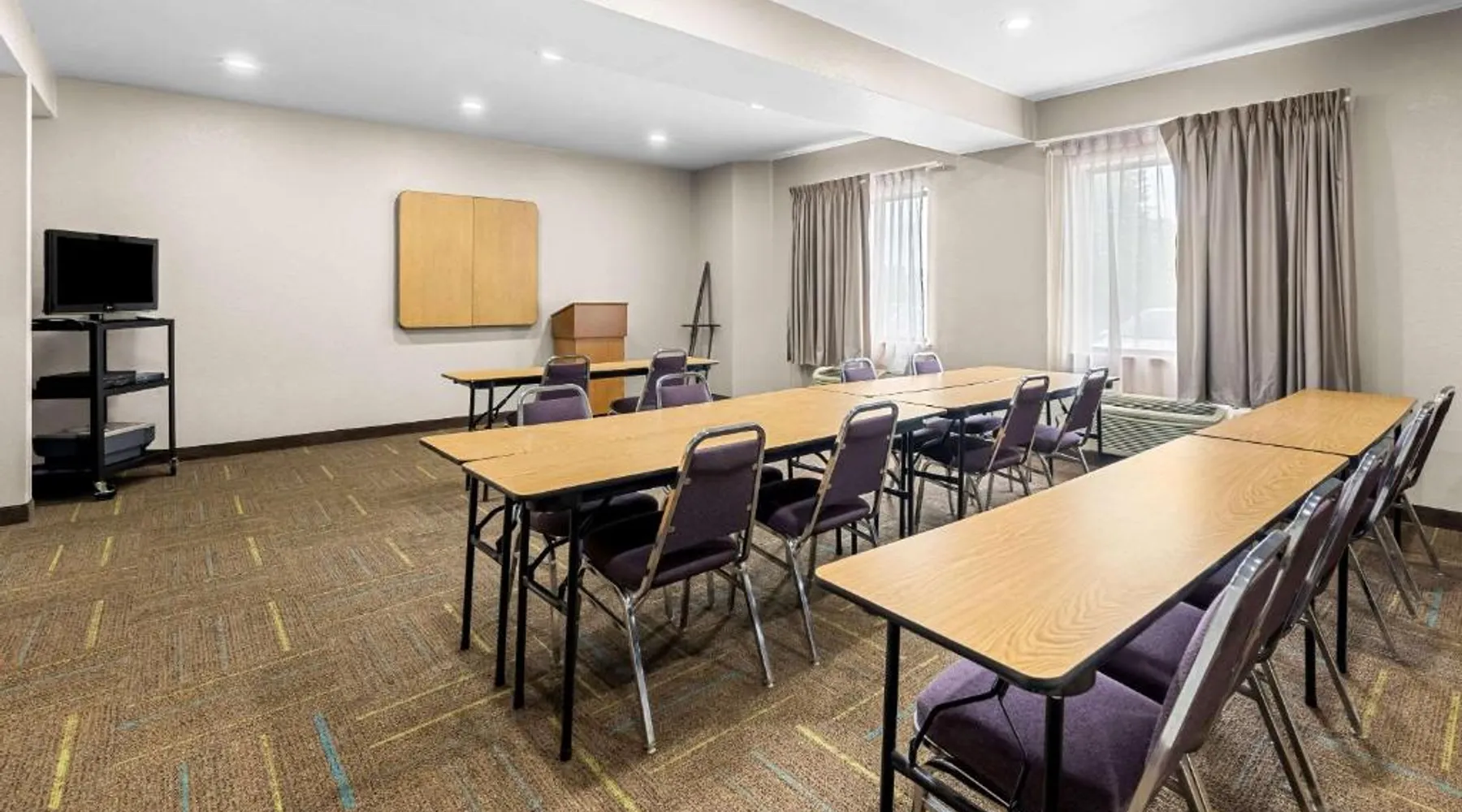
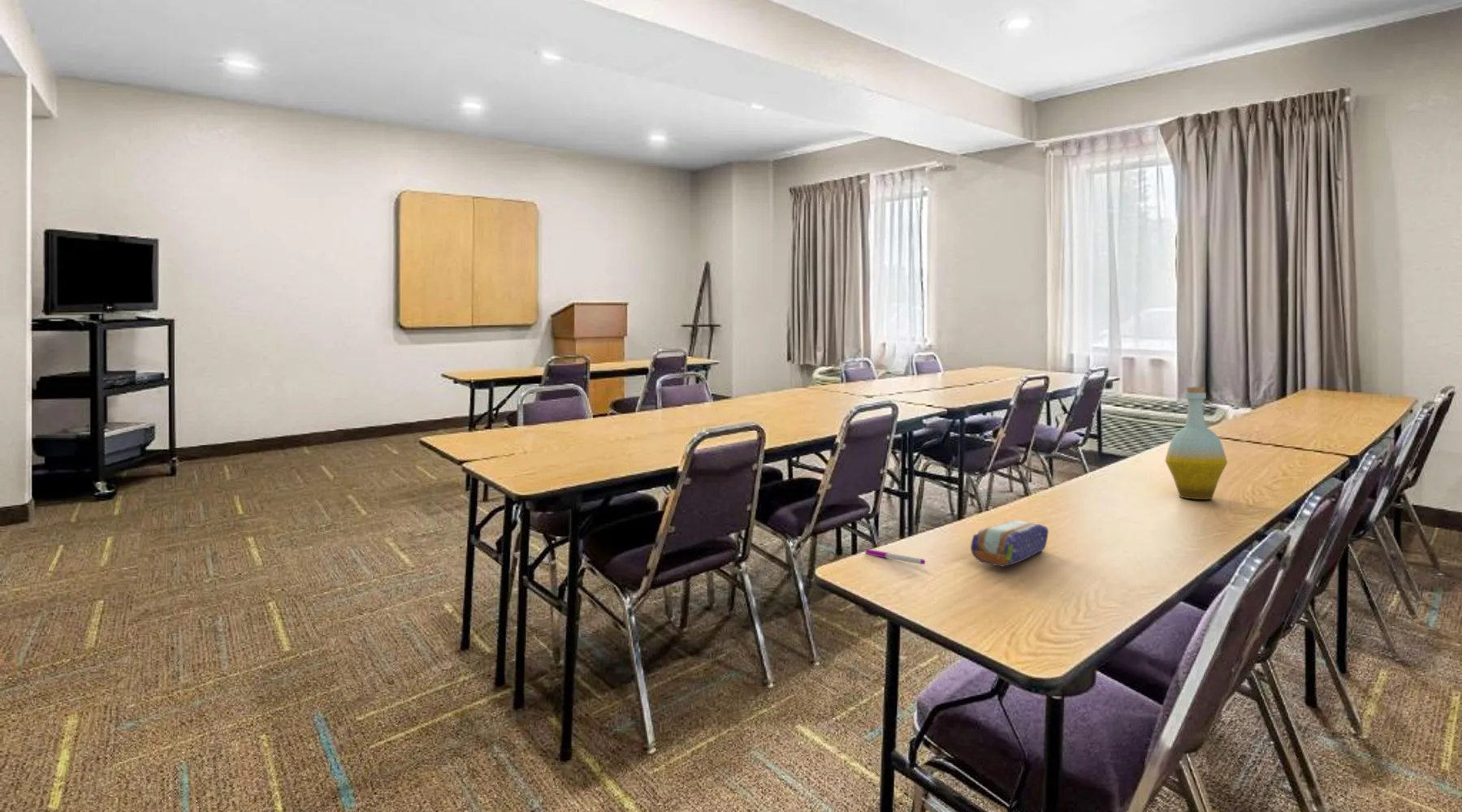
+ pencil case [970,519,1049,567]
+ bottle [1164,387,1228,500]
+ pen [865,548,926,565]
